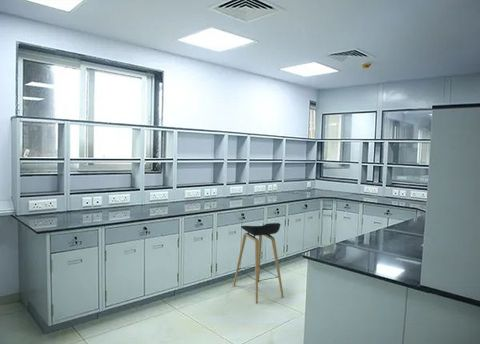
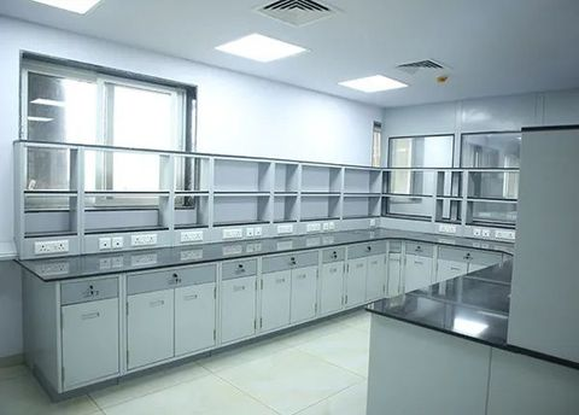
- stool [232,222,285,304]
